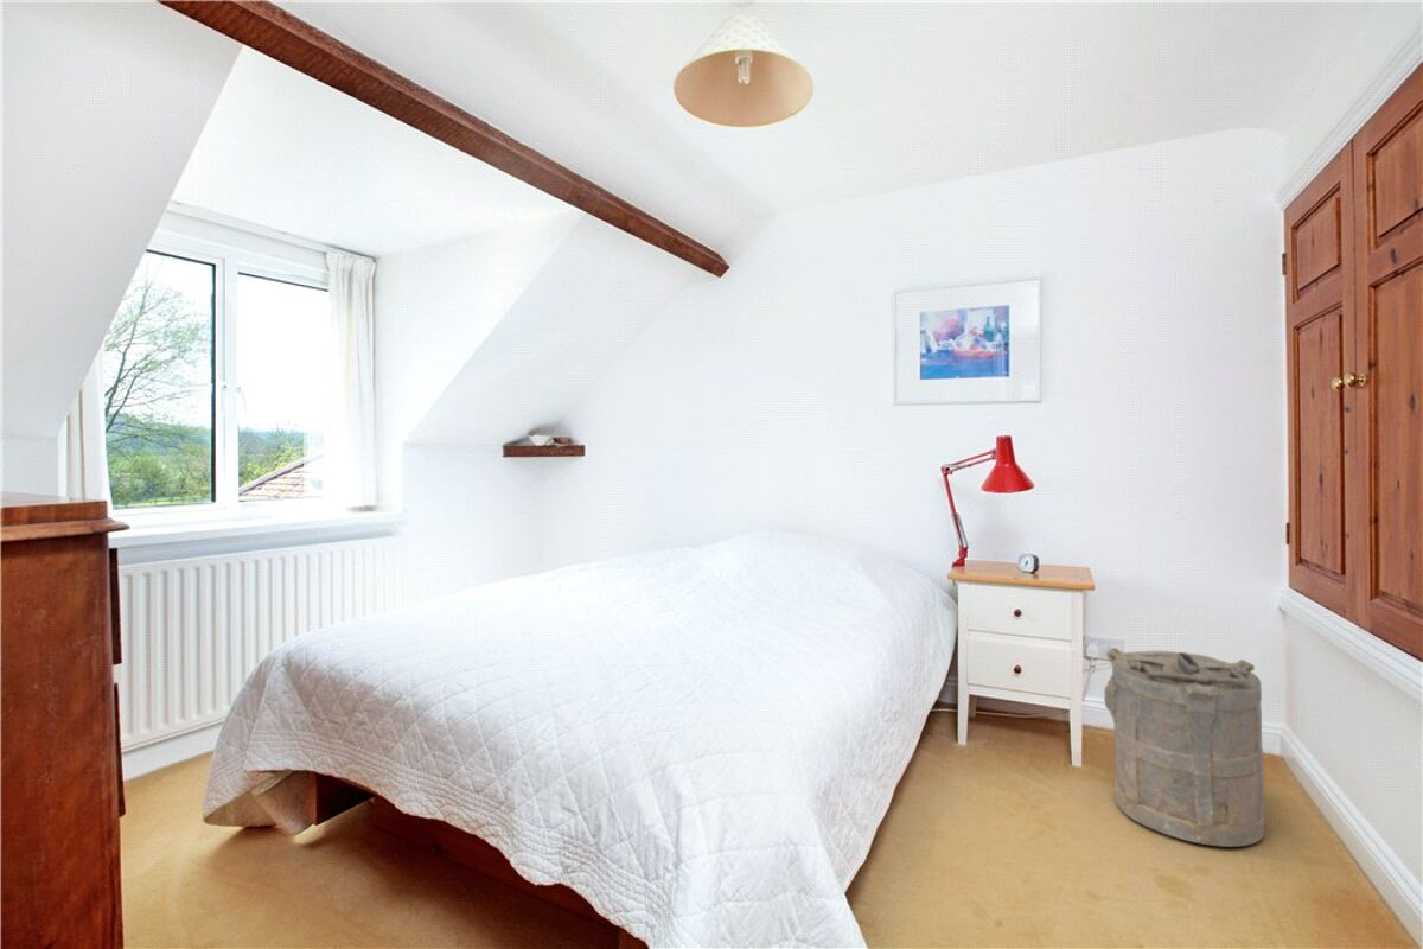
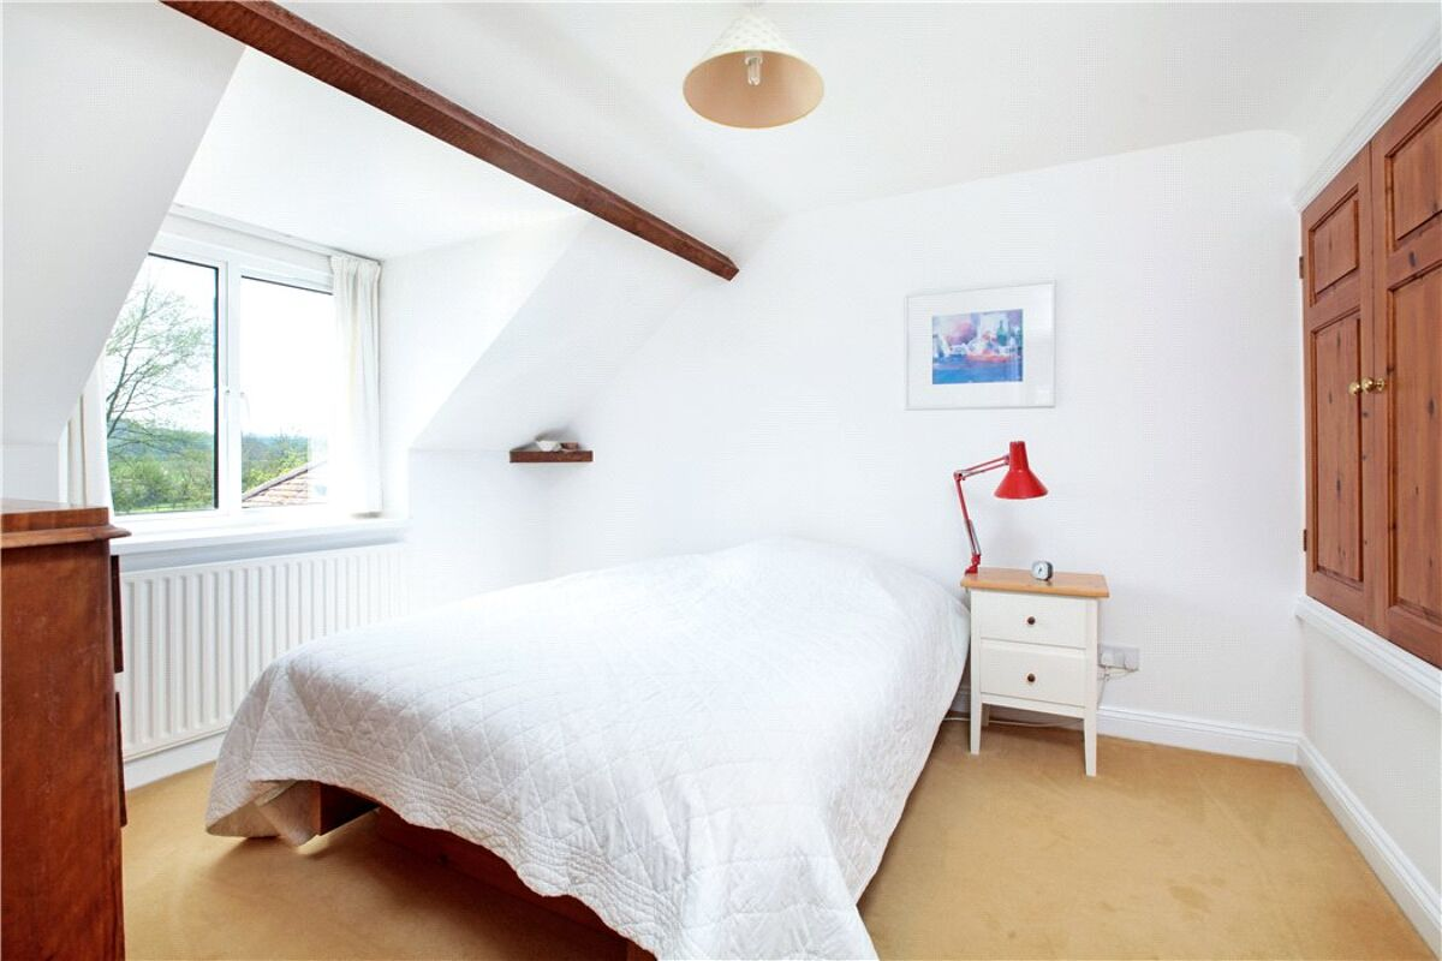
- laundry hamper [1103,647,1265,848]
